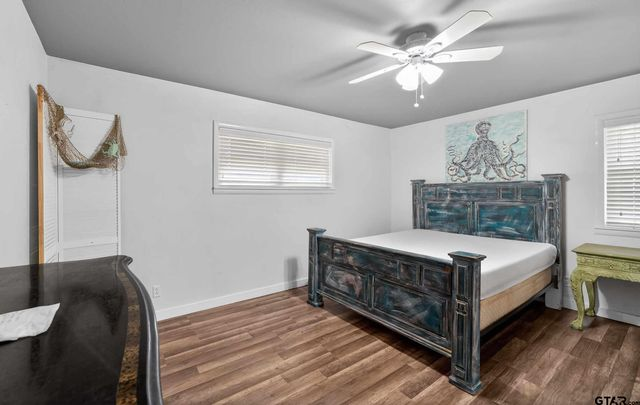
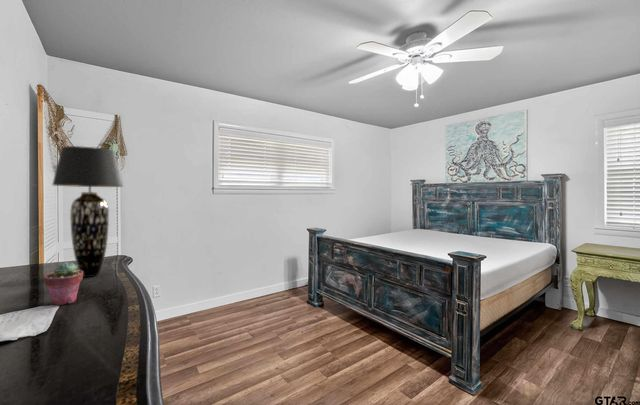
+ potted succulent [43,261,84,306]
+ table lamp [51,145,125,278]
